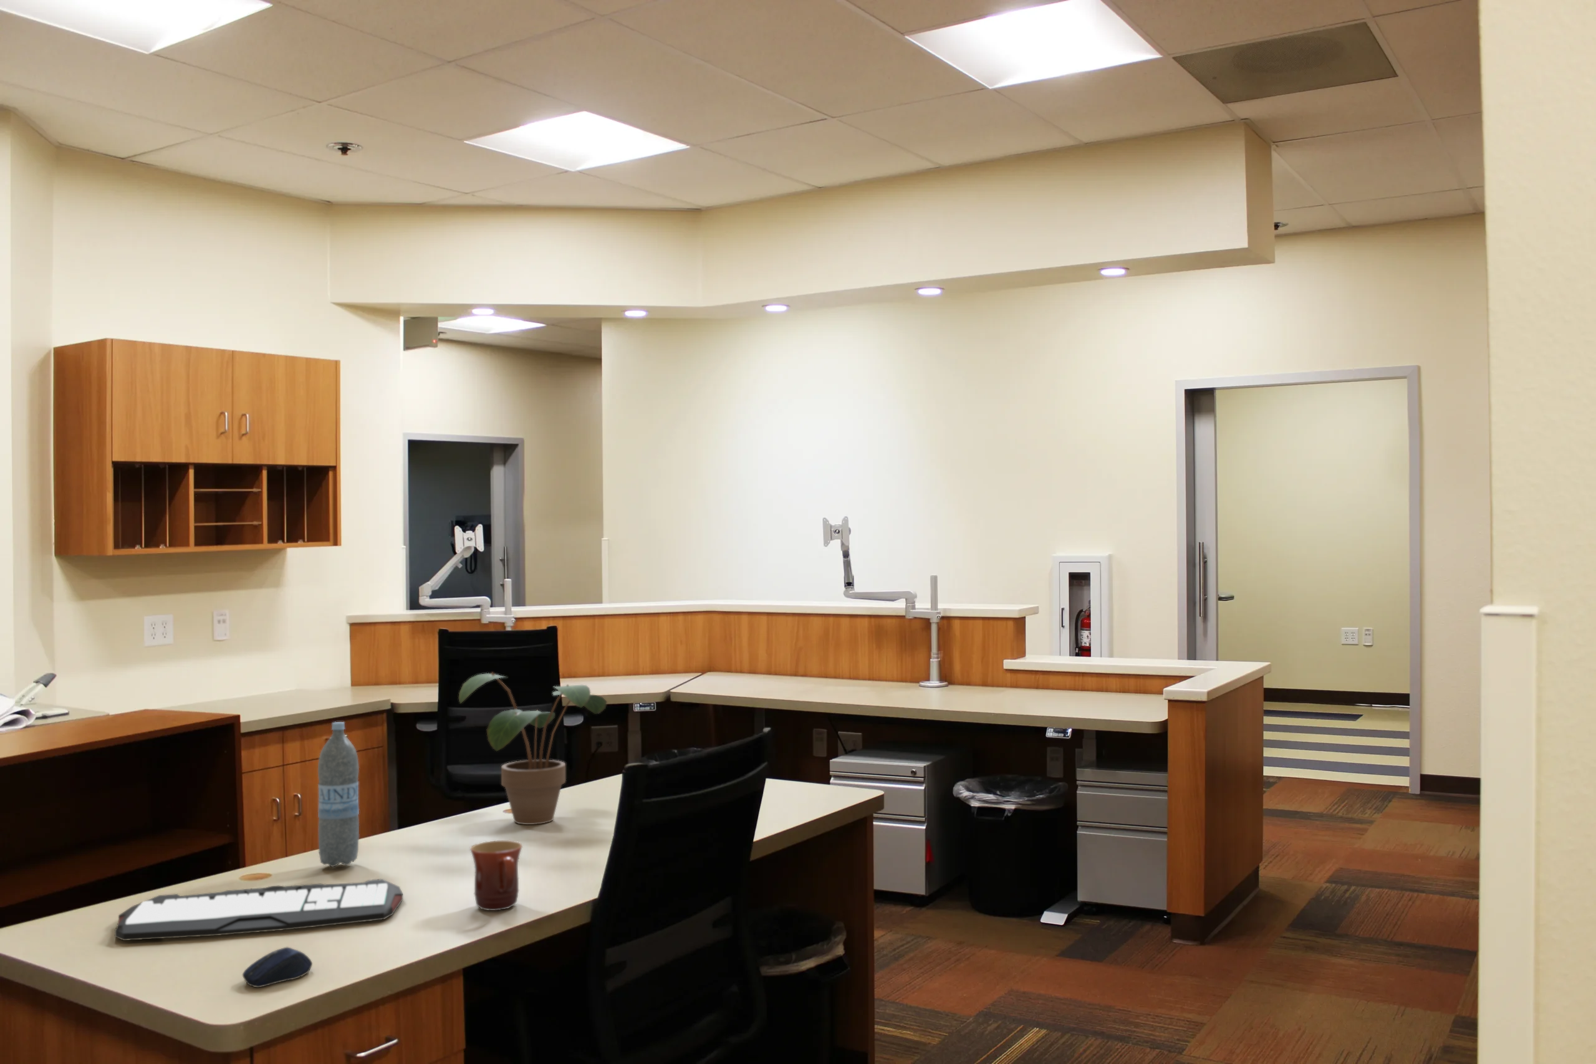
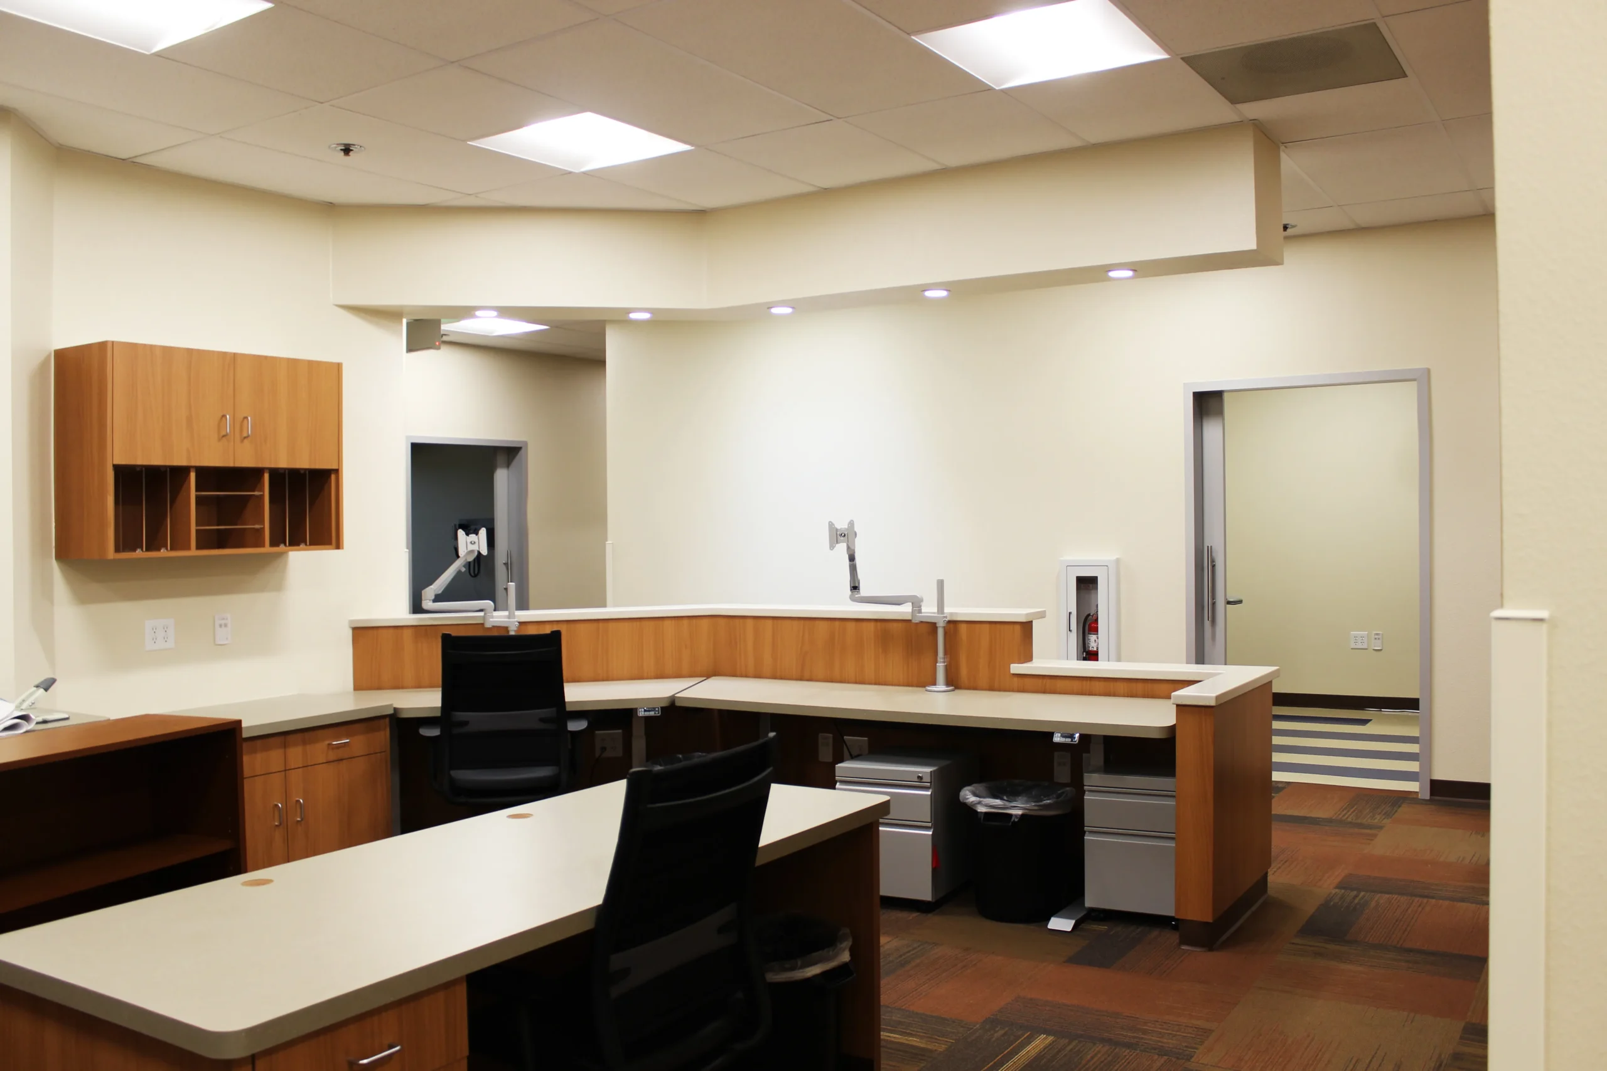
- computer mouse [242,946,314,988]
- mug [469,840,522,911]
- potted plant [458,672,608,825]
- keyboard [114,879,404,942]
- water bottle [317,721,360,868]
